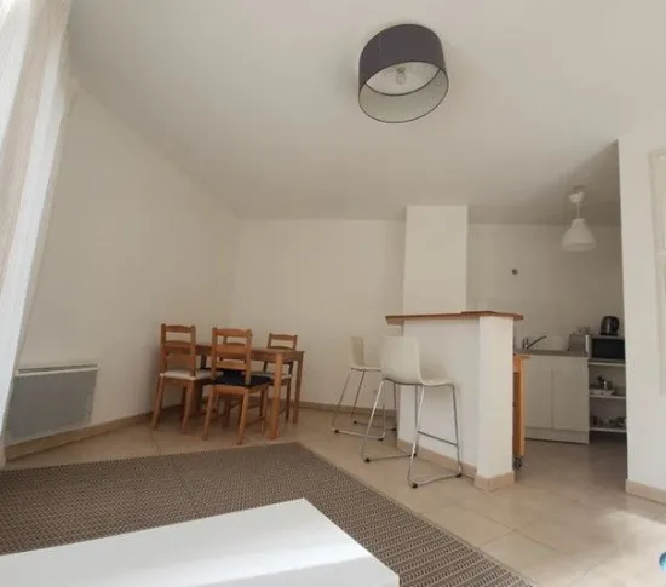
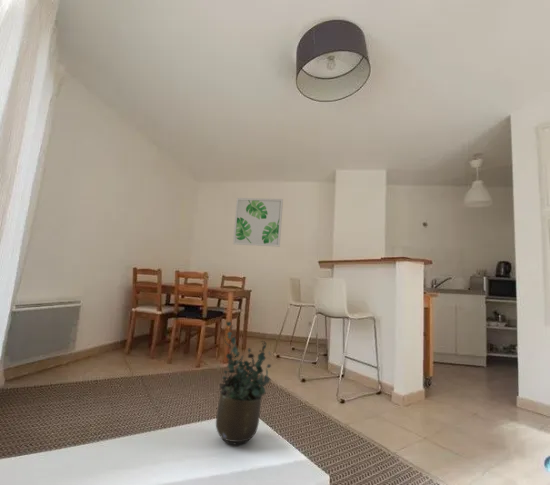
+ potted plant [215,320,272,446]
+ wall art [232,197,284,248]
